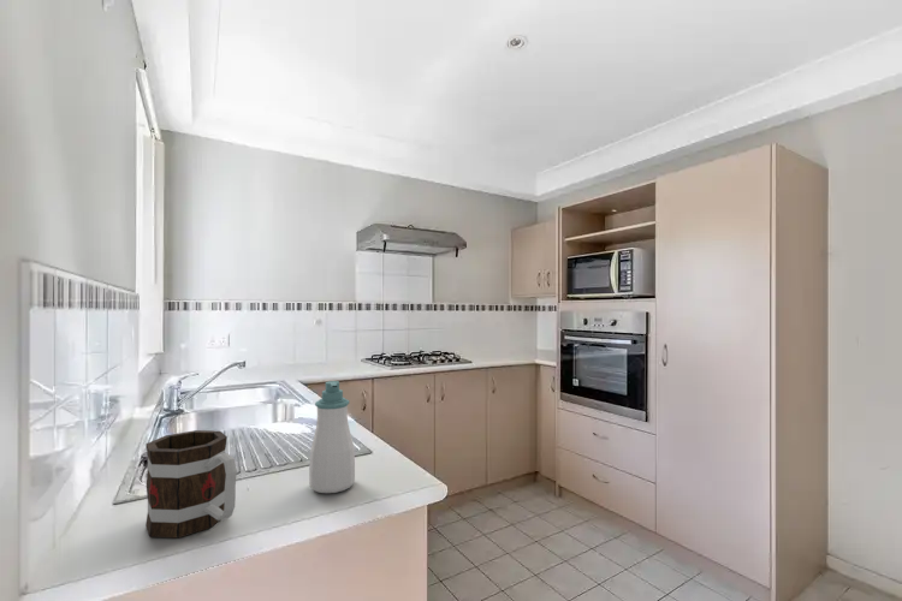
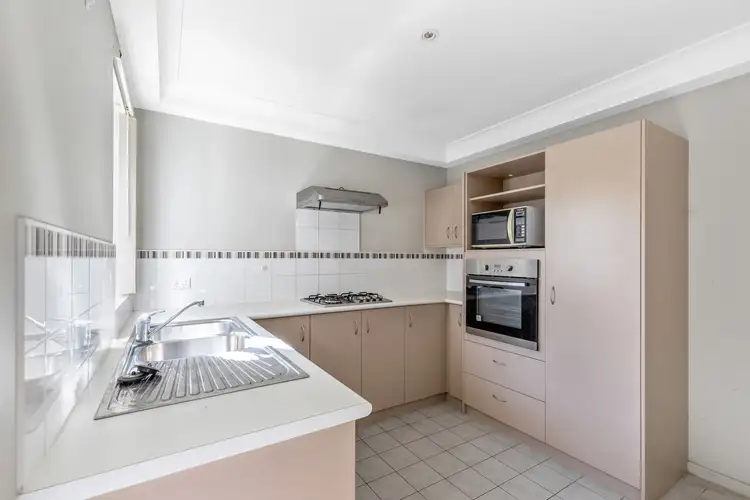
- soap bottle [308,380,356,494]
- mug [144,429,238,538]
